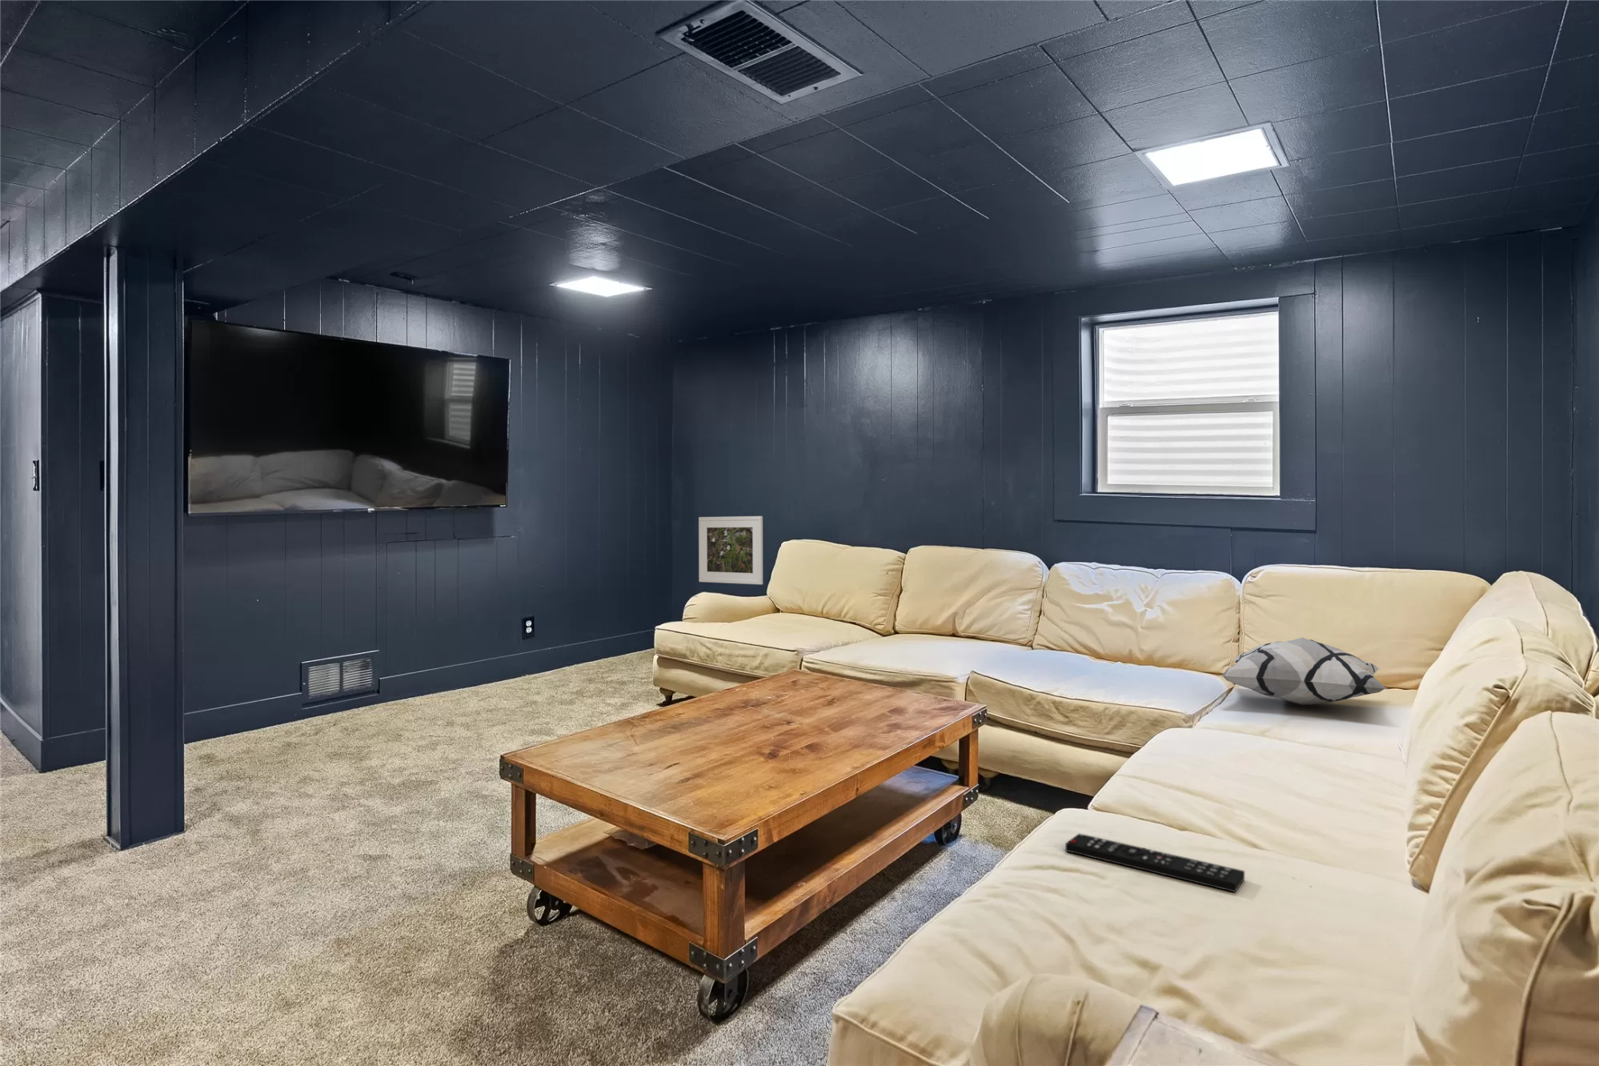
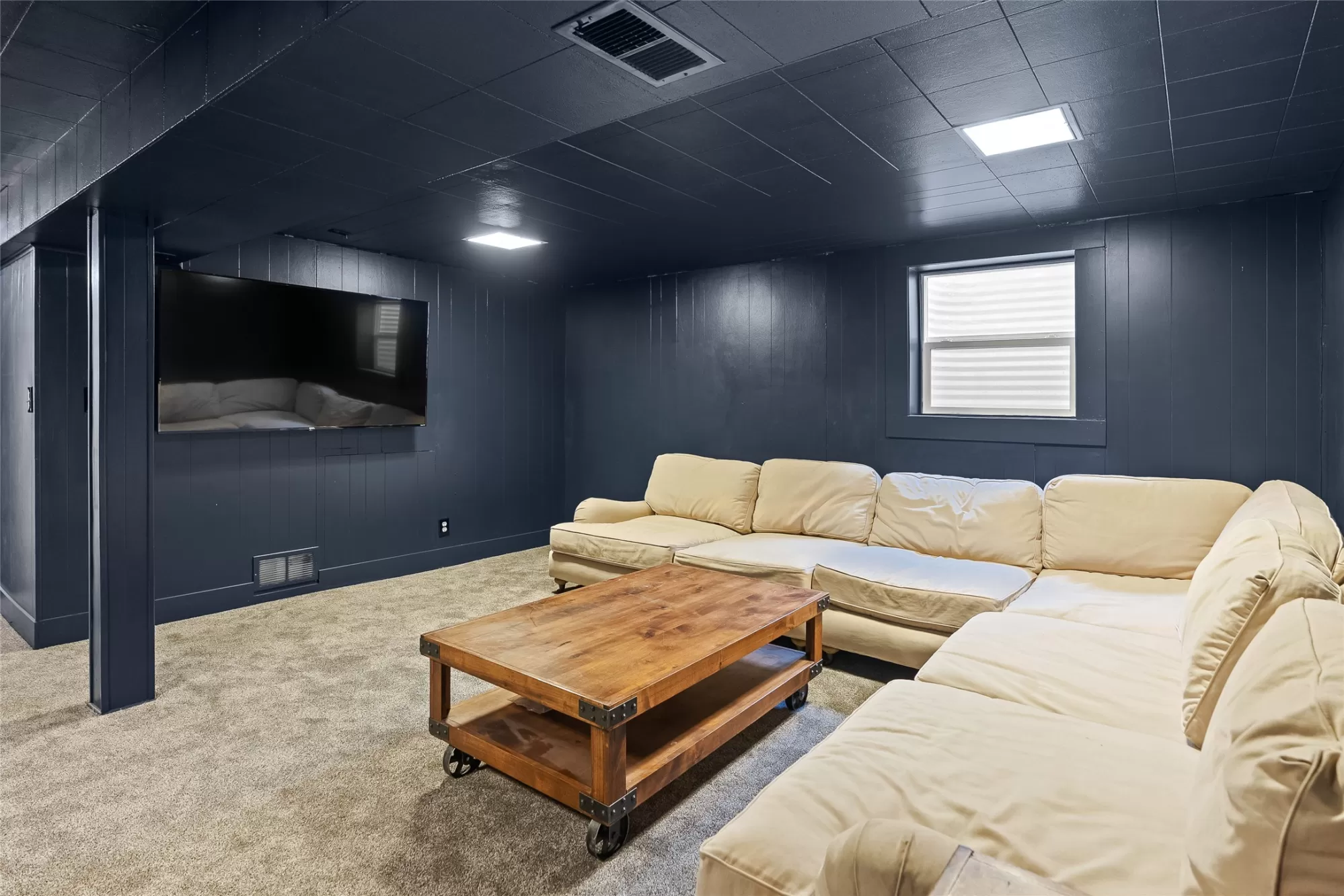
- decorative pillow [1221,637,1388,706]
- remote control [1065,833,1246,893]
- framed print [698,515,764,585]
